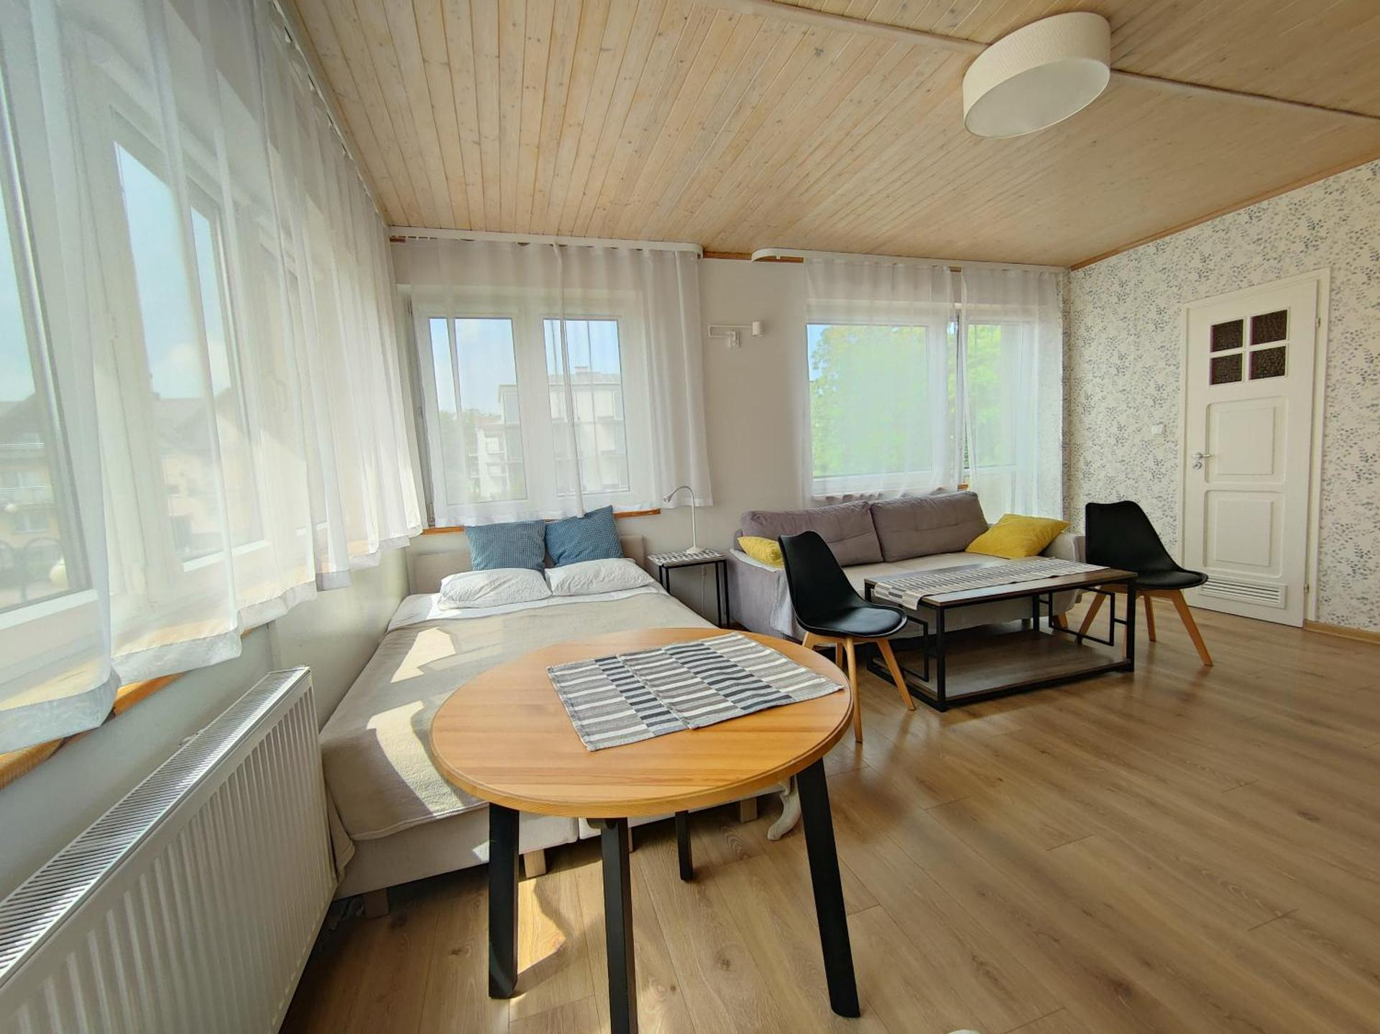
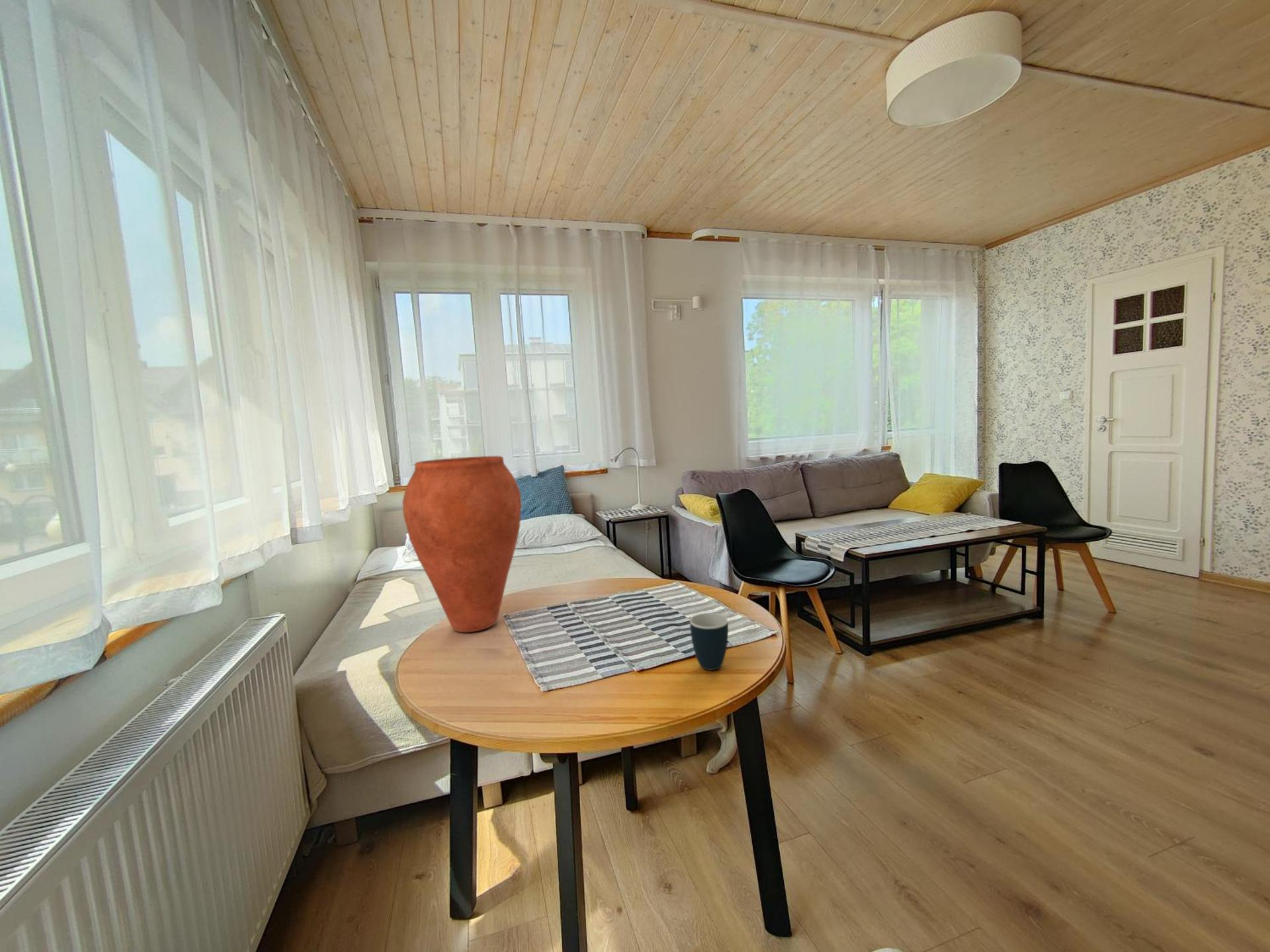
+ mug [689,612,729,671]
+ vase [402,456,522,633]
